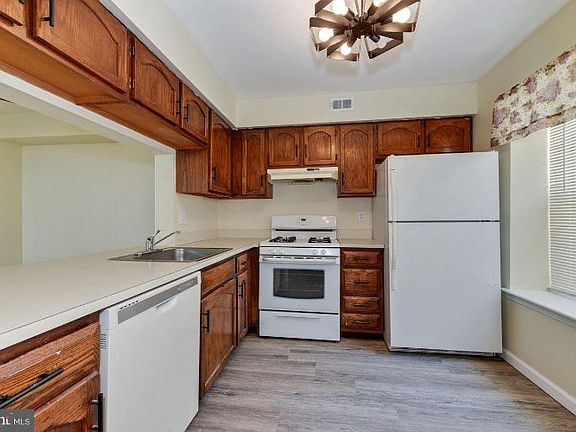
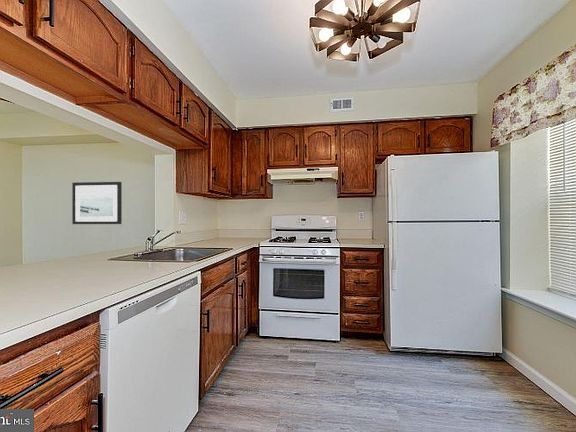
+ wall art [71,181,123,225]
